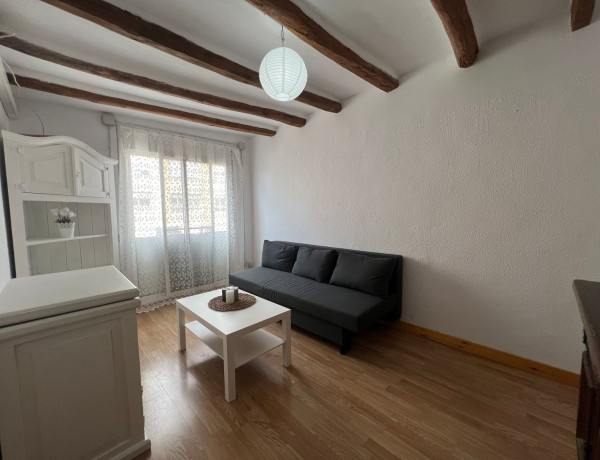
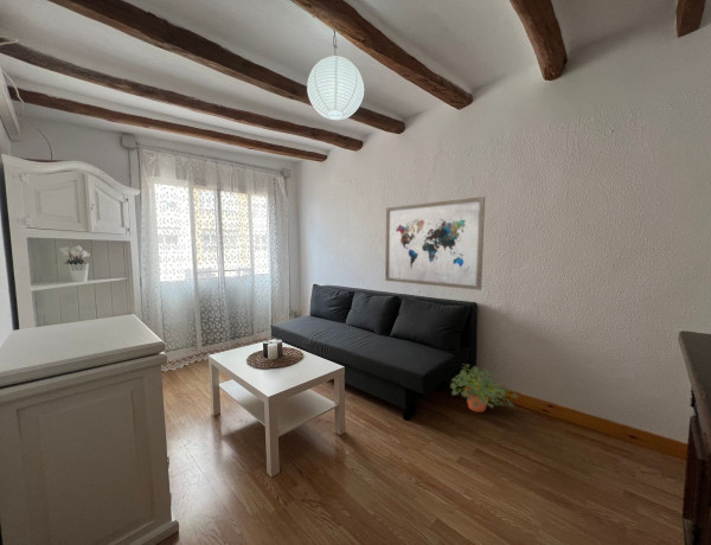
+ wall art [384,195,486,291]
+ potted plant [449,364,520,413]
